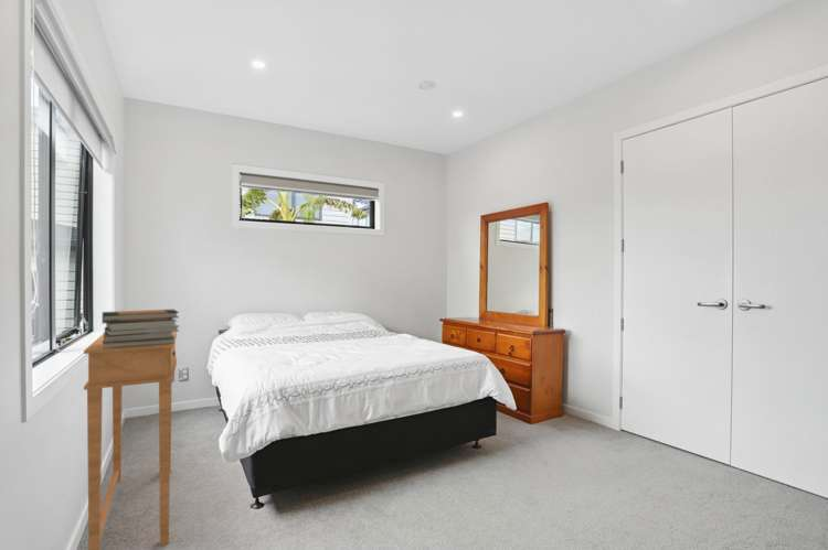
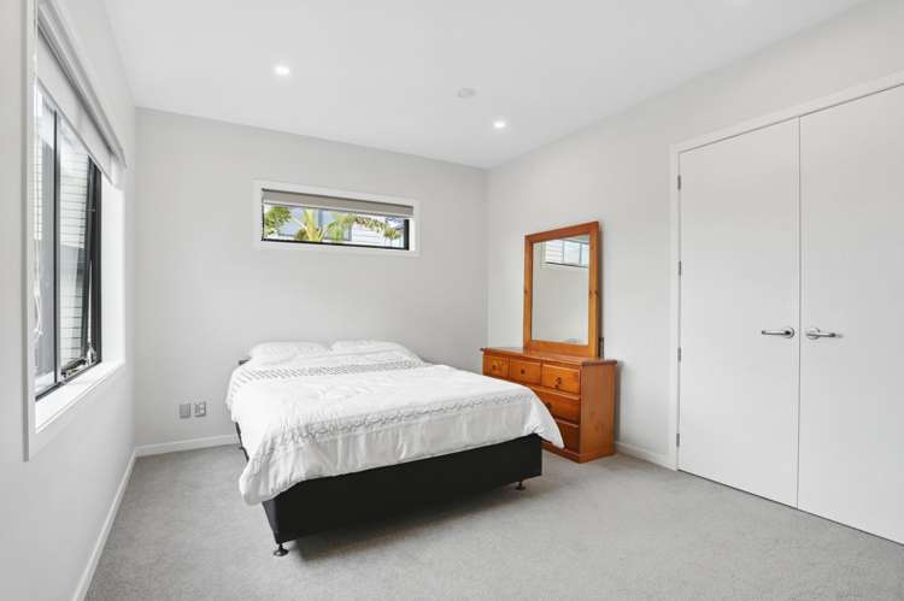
- book stack [100,309,180,348]
- side table [83,332,178,550]
